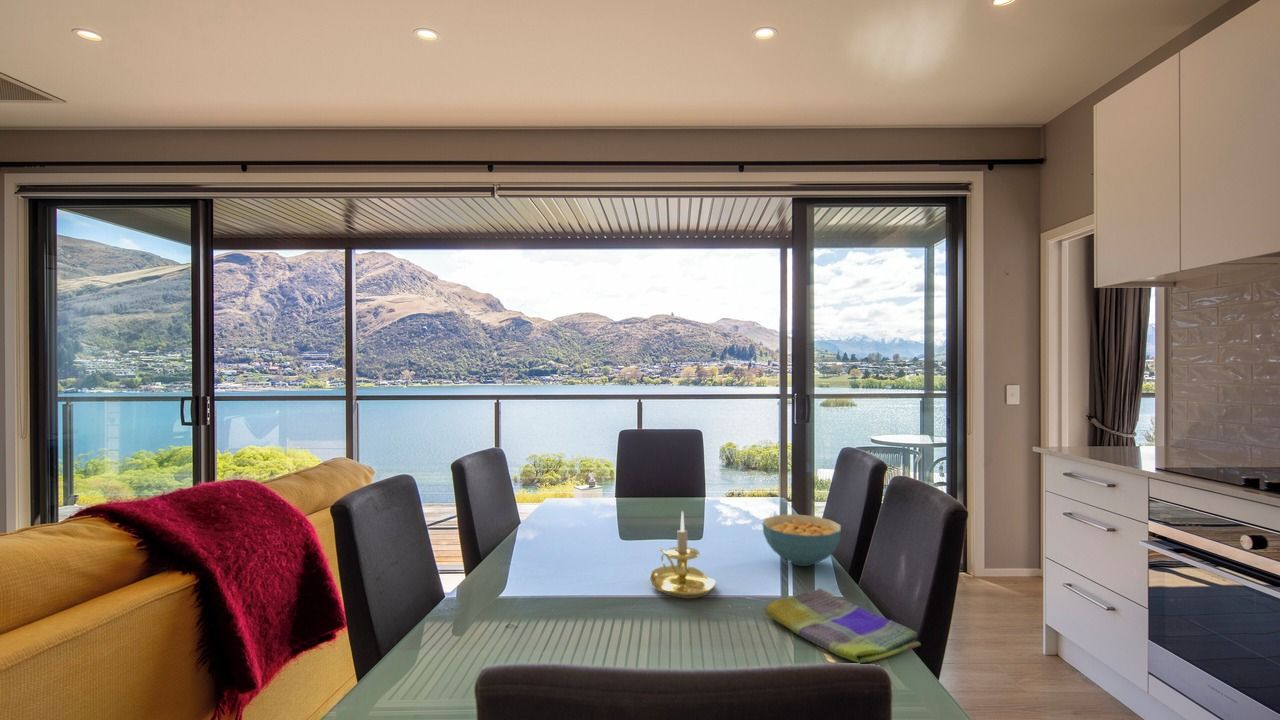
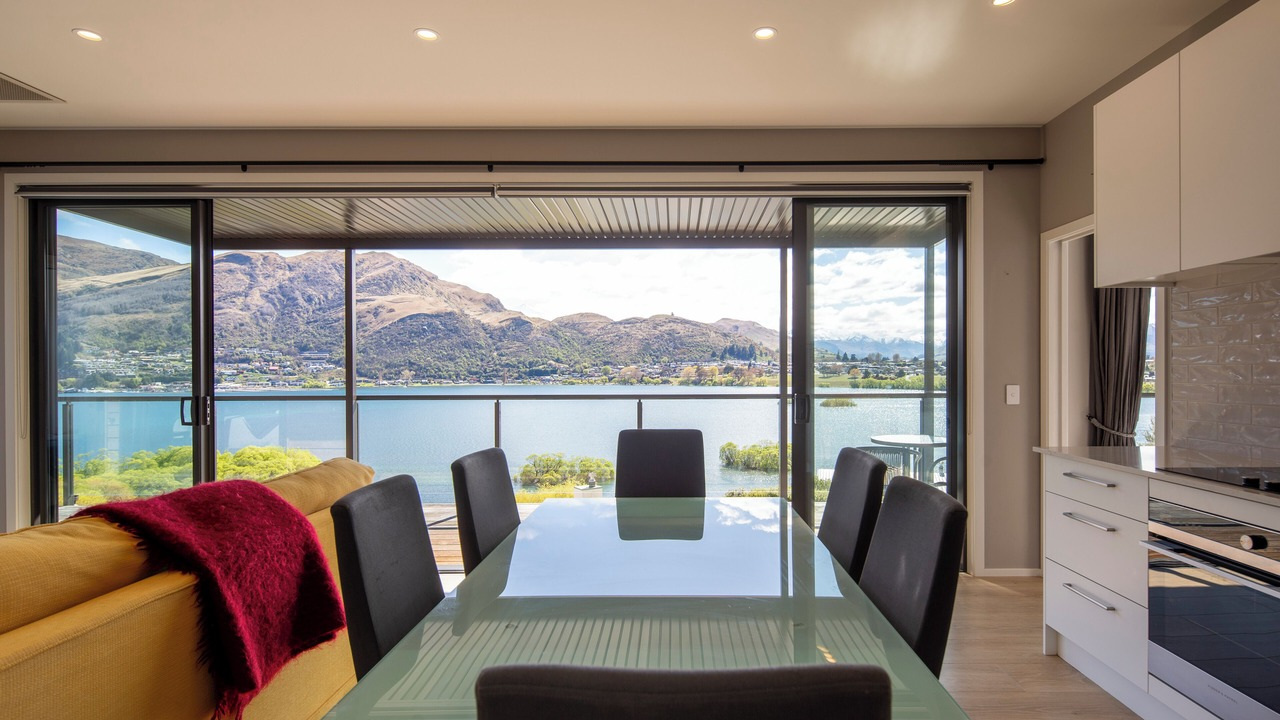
- dish towel [764,587,922,664]
- cereal bowl [761,513,842,567]
- candle holder [649,510,717,600]
